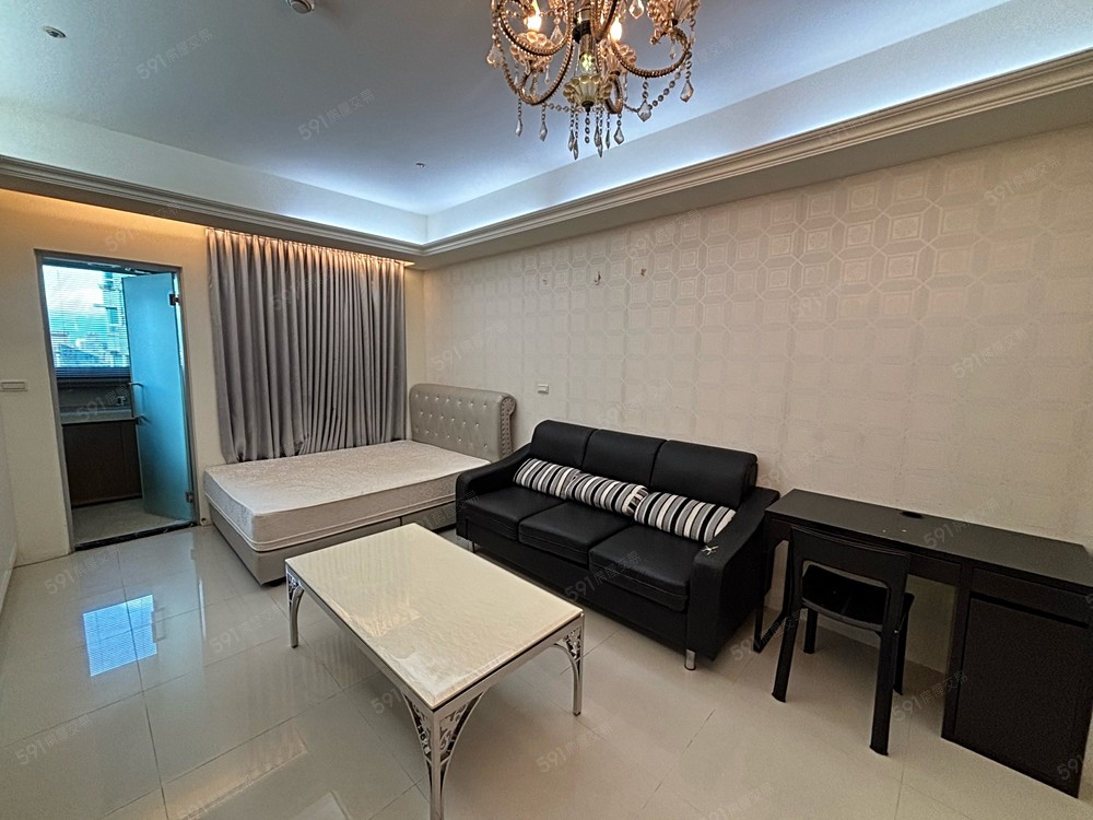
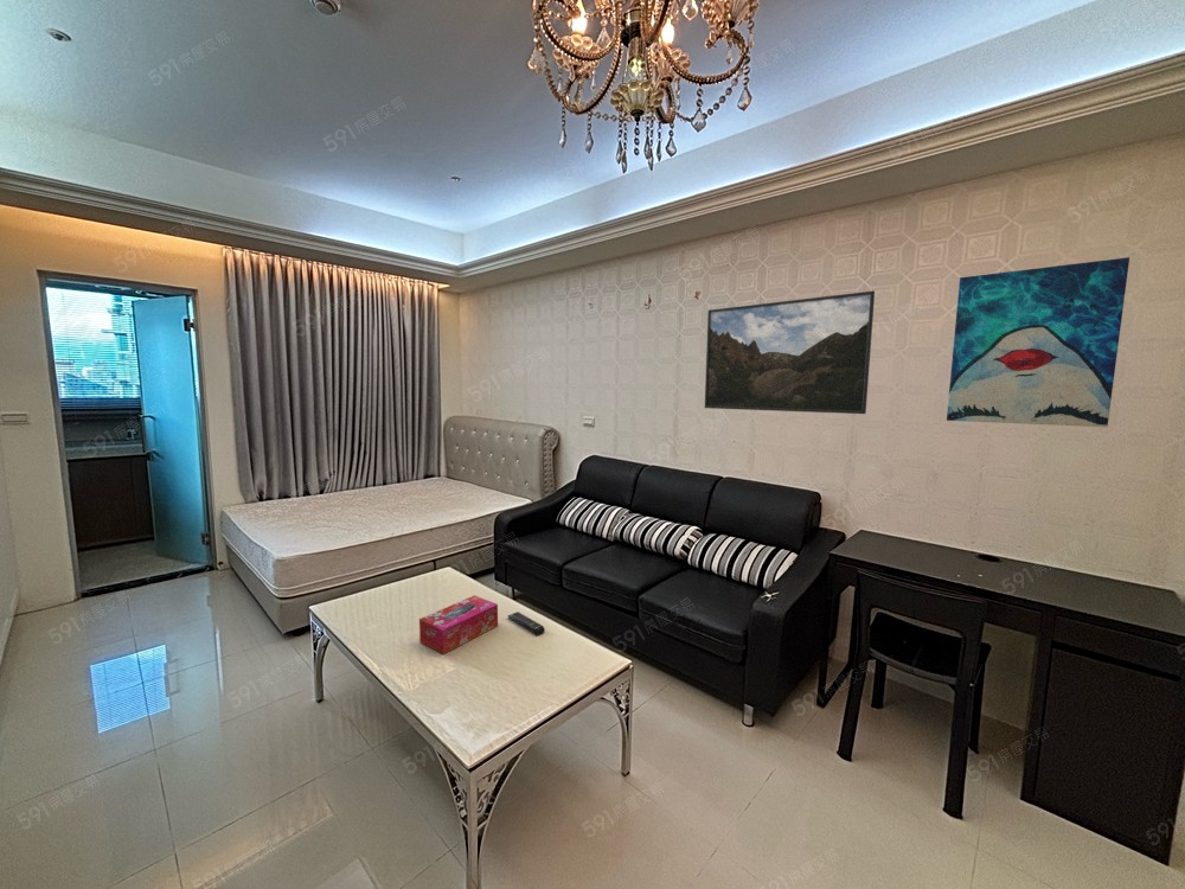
+ tissue box [418,594,499,655]
+ remote control [506,610,546,635]
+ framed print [704,289,876,415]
+ wall art [946,256,1130,428]
